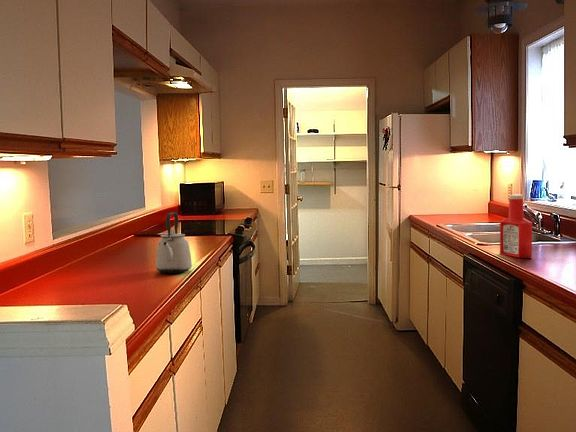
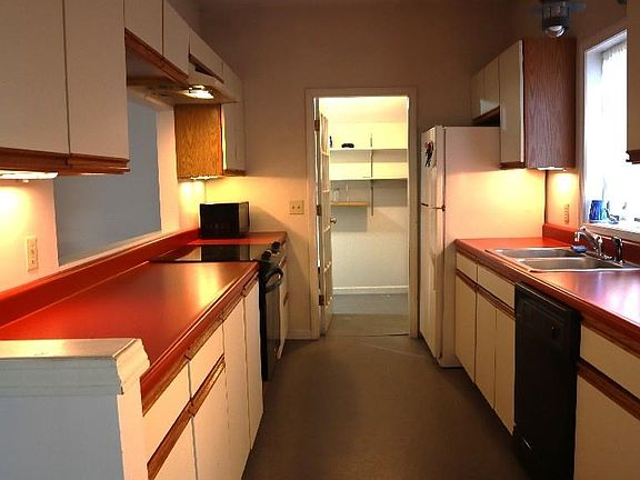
- soap bottle [499,194,533,259]
- kettle [155,212,193,275]
